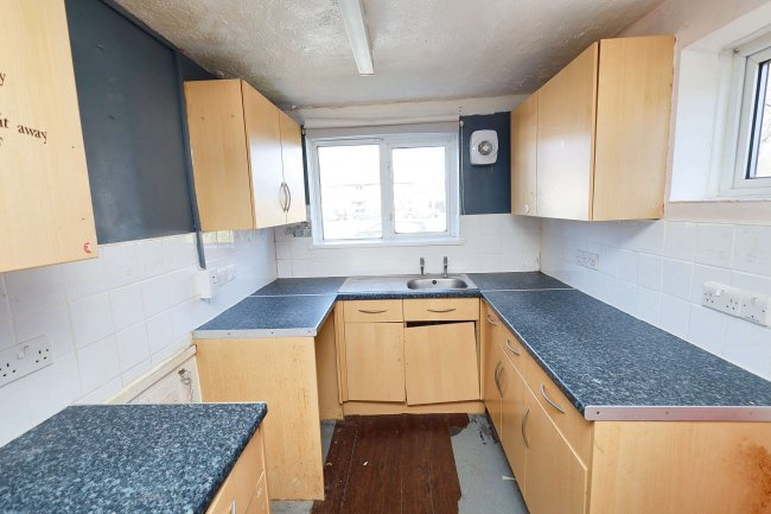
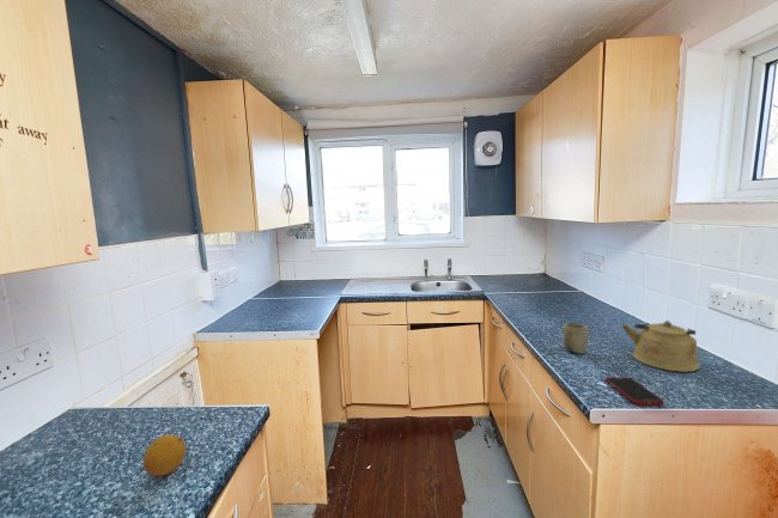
+ fruit [142,433,187,477]
+ cup [563,321,590,355]
+ kettle [620,319,701,373]
+ cell phone [604,376,665,407]
